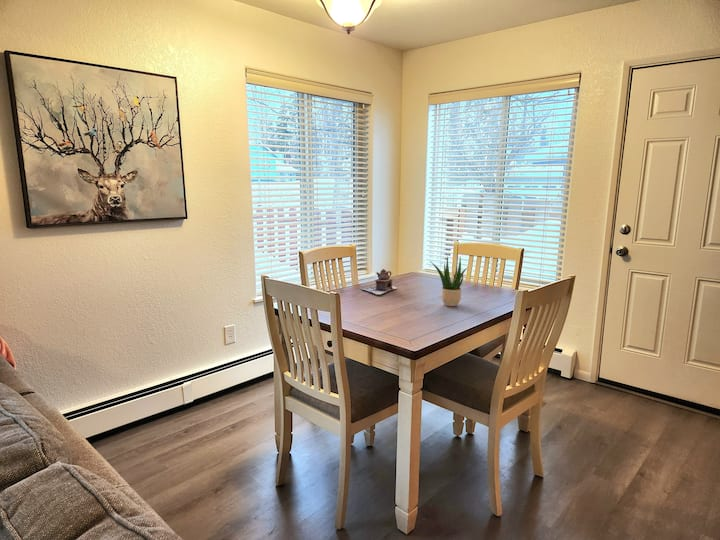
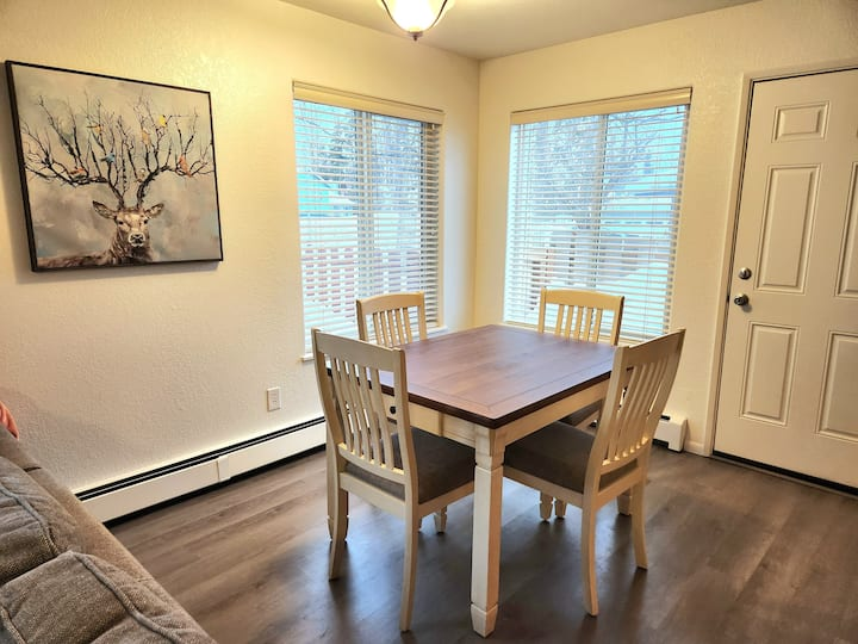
- potted plant [430,255,470,307]
- teapot [360,268,398,296]
